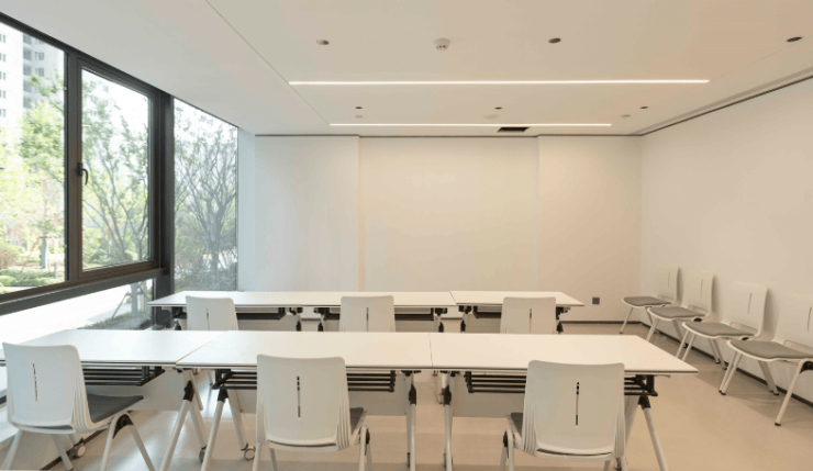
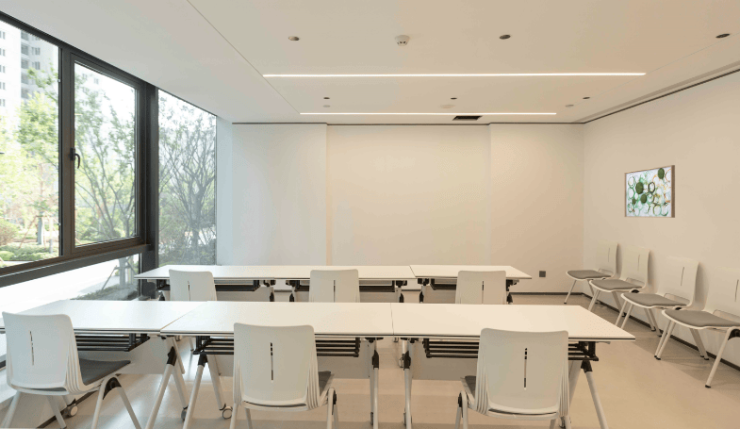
+ wall art [623,164,676,219]
